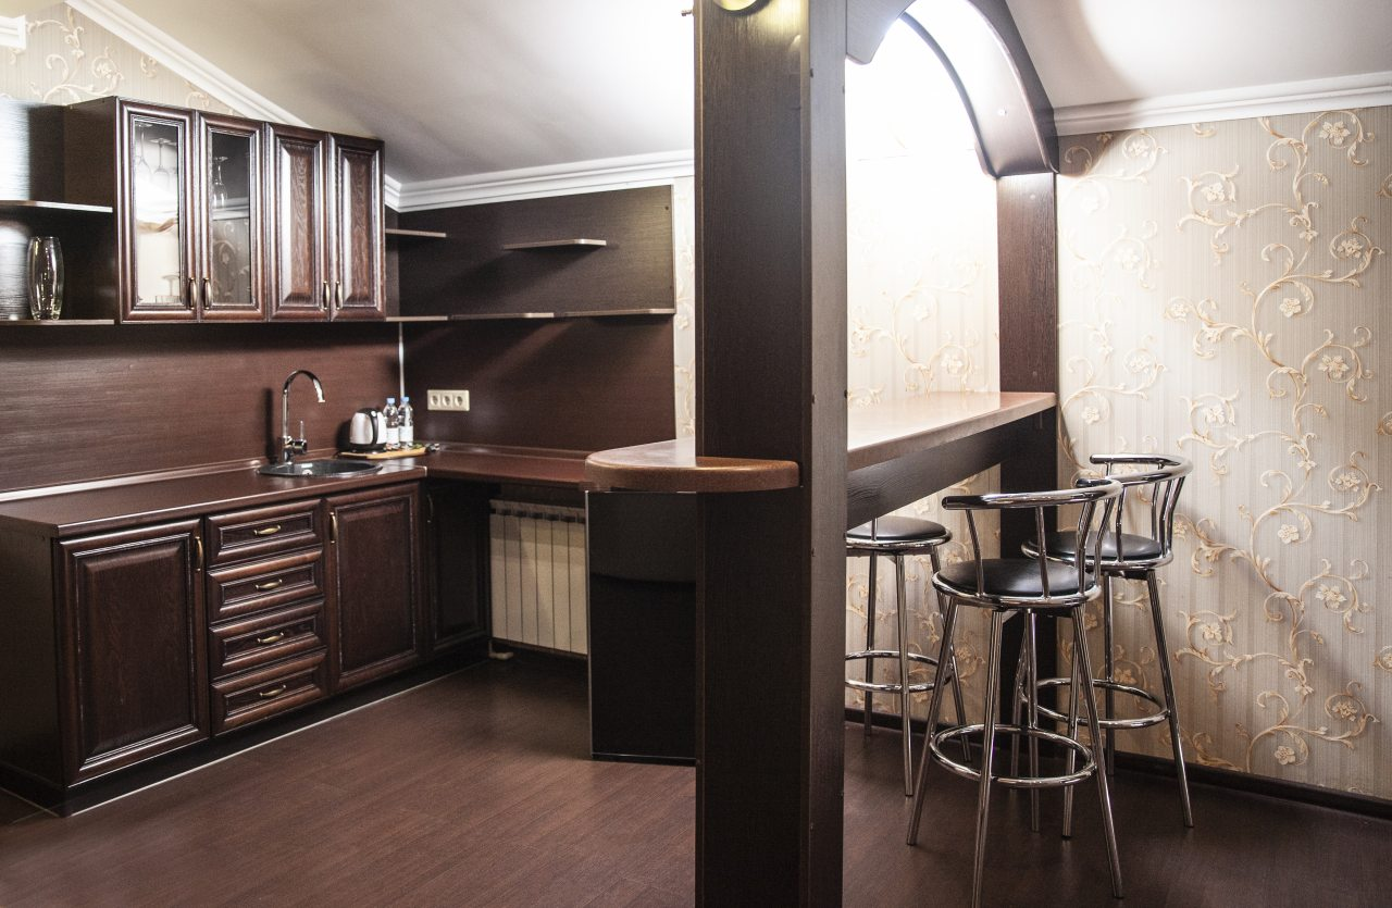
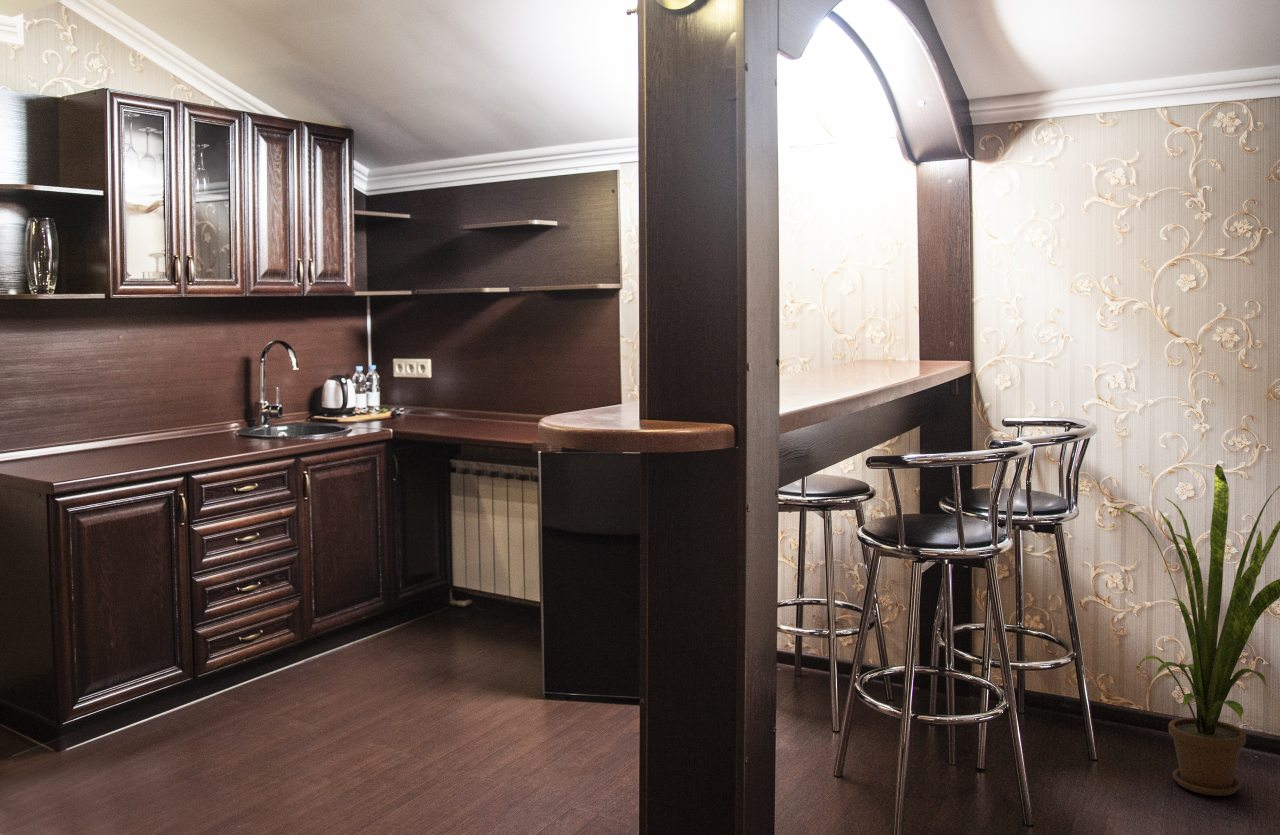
+ house plant [1107,463,1280,797]
